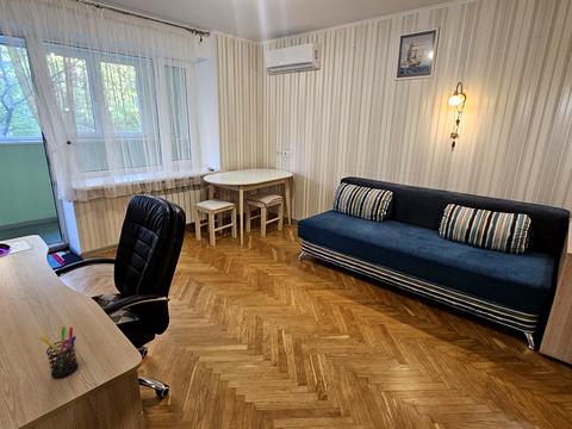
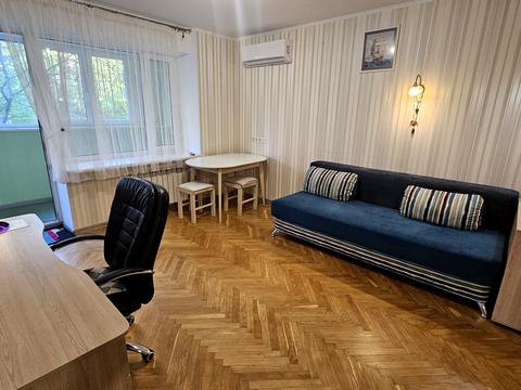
- pen holder [38,325,79,379]
